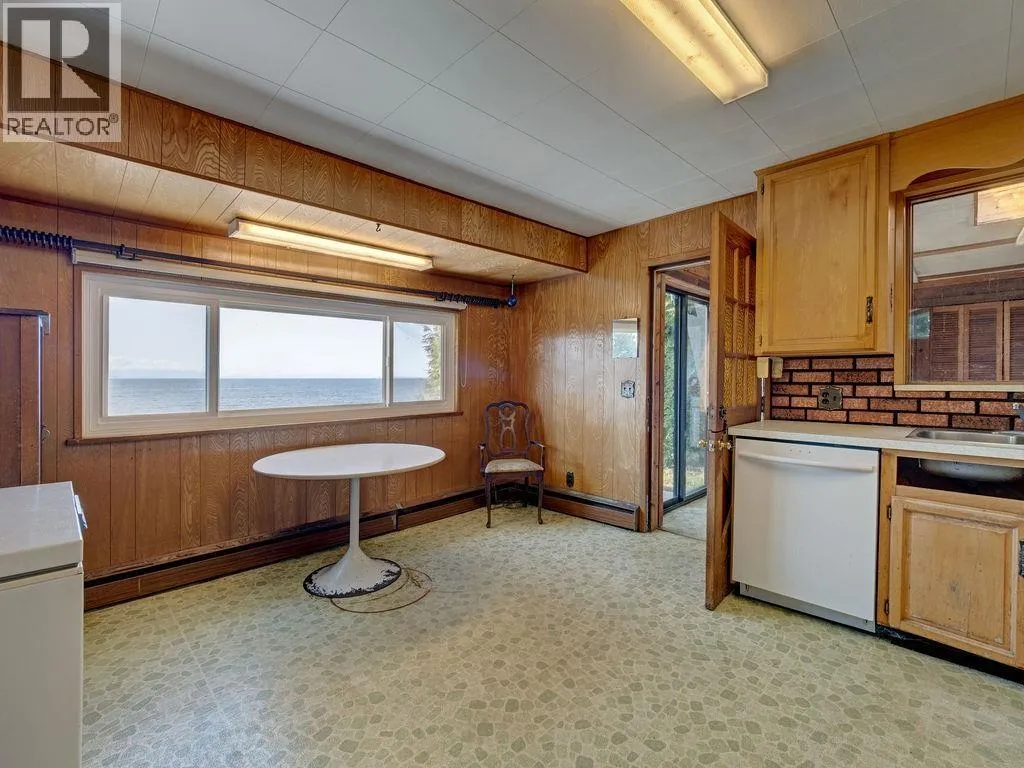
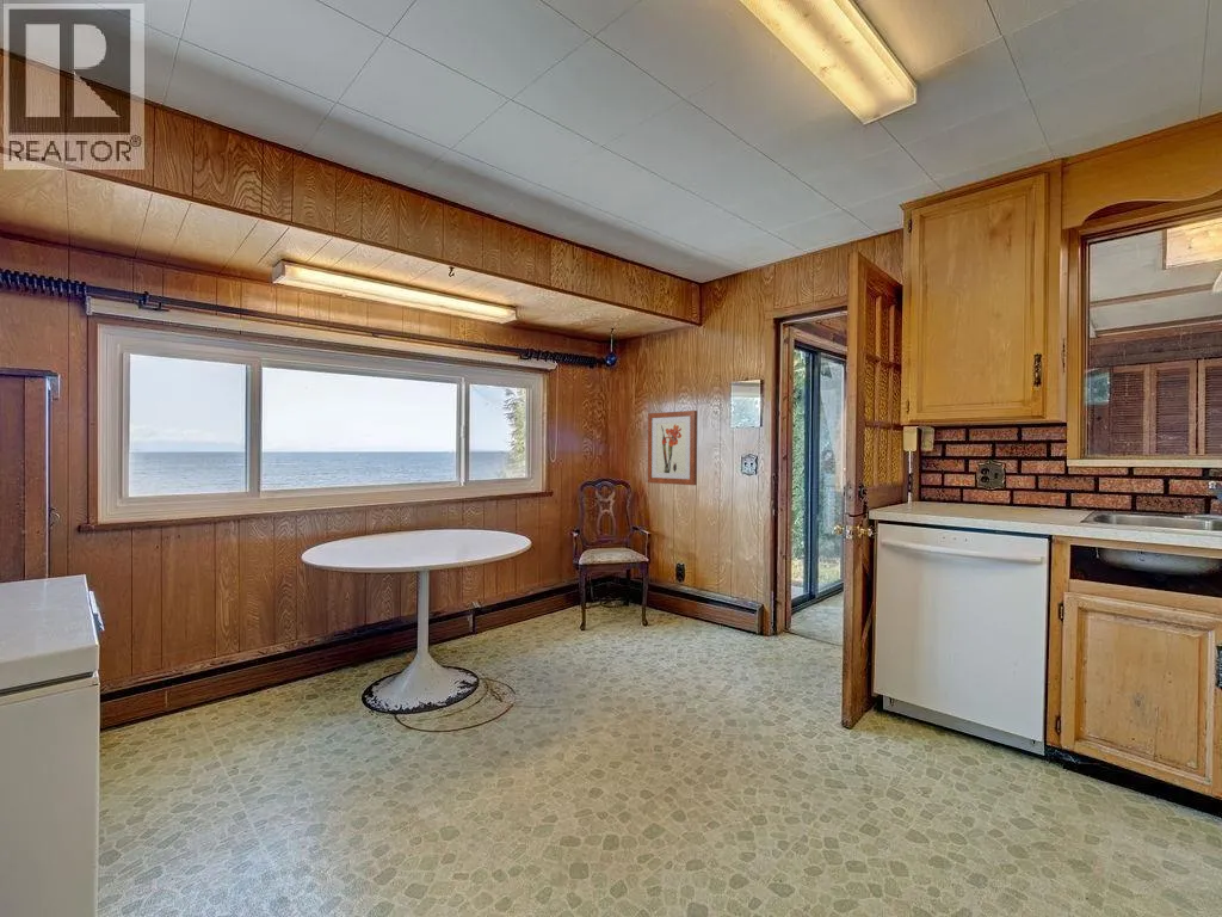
+ wall art [647,410,698,486]
